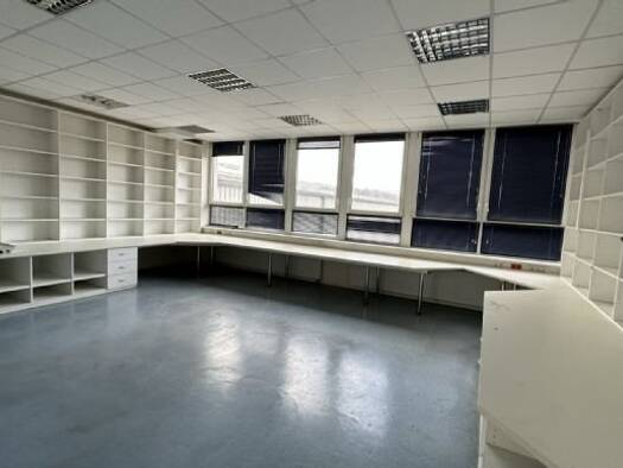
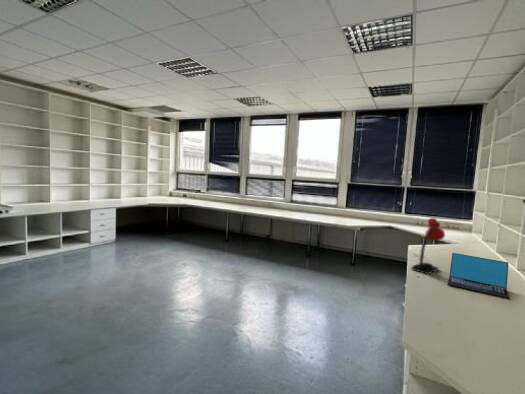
+ desk lamp [410,217,446,275]
+ laptop [447,252,511,300]
